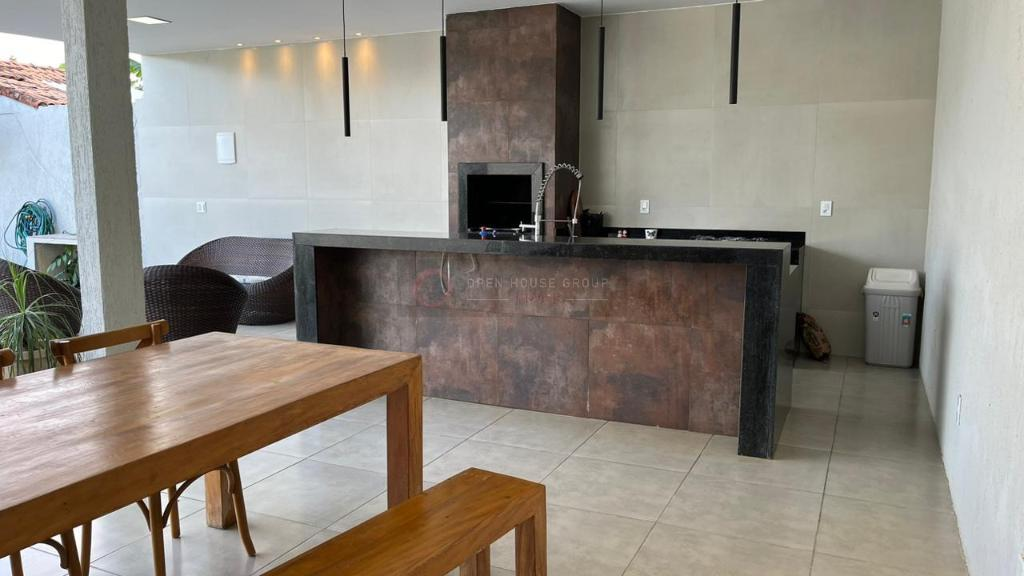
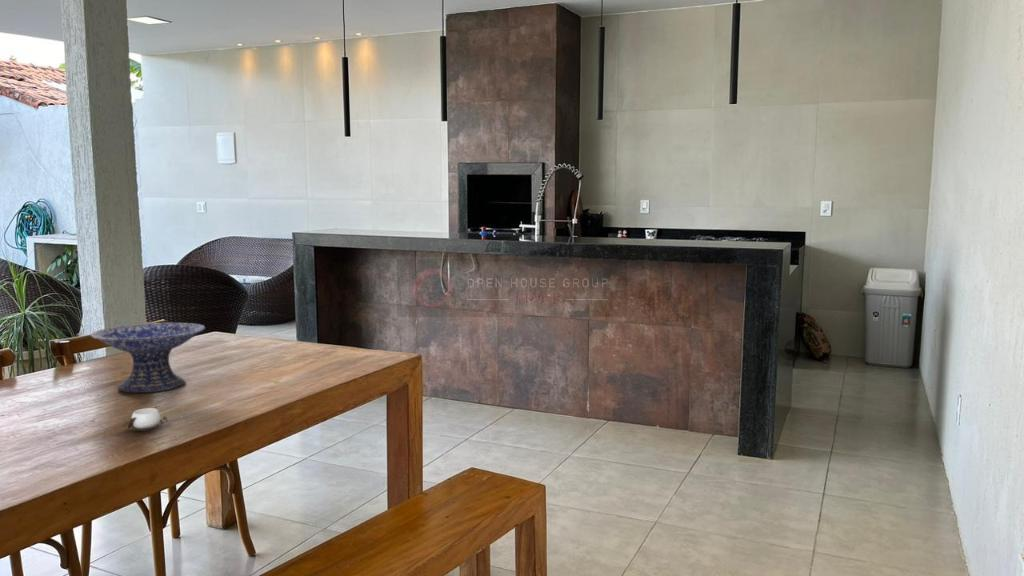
+ cup [121,407,169,432]
+ decorative bowl [90,322,206,393]
